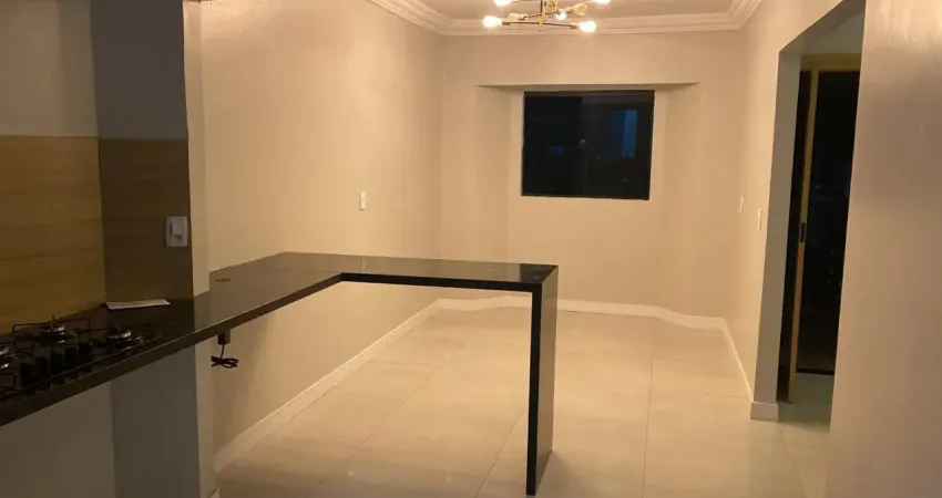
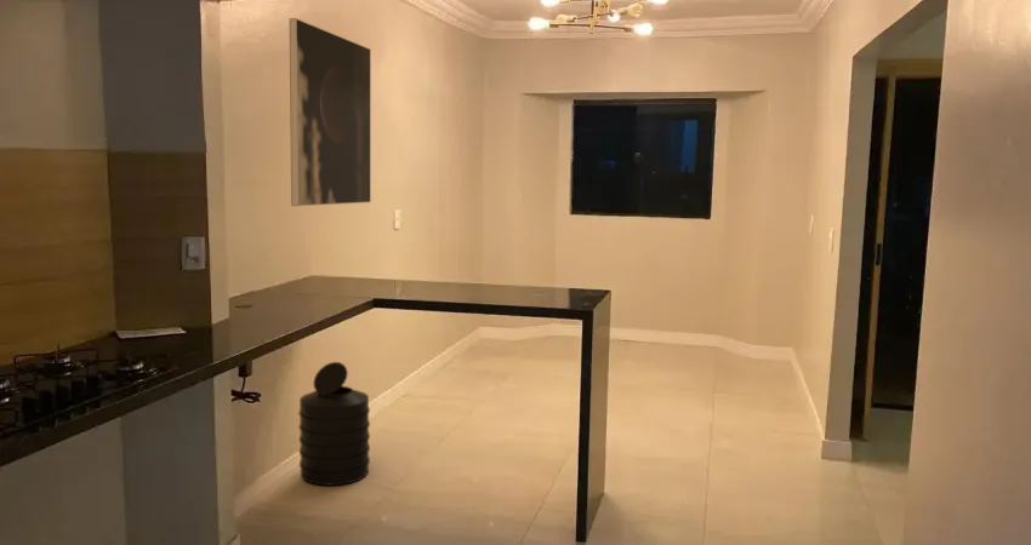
+ trash can [297,361,371,487]
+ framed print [289,17,372,207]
